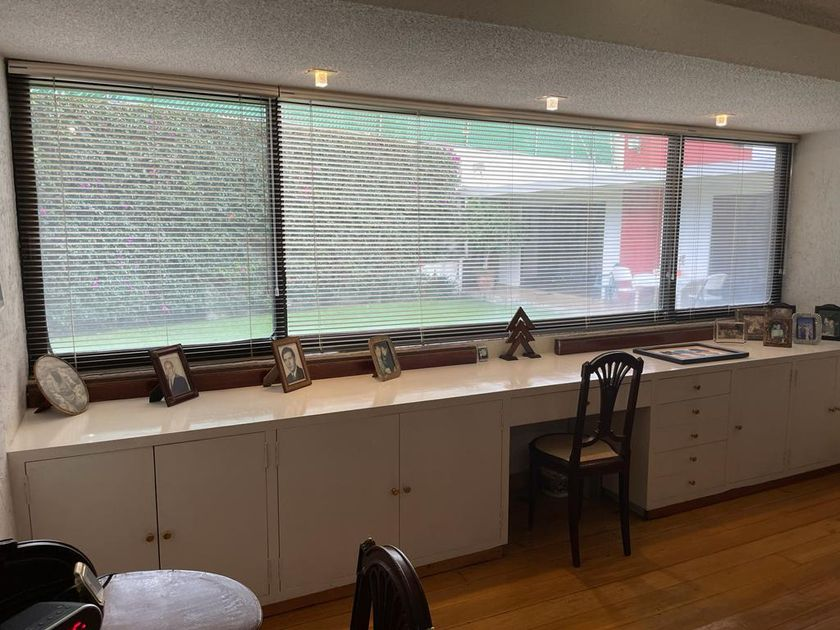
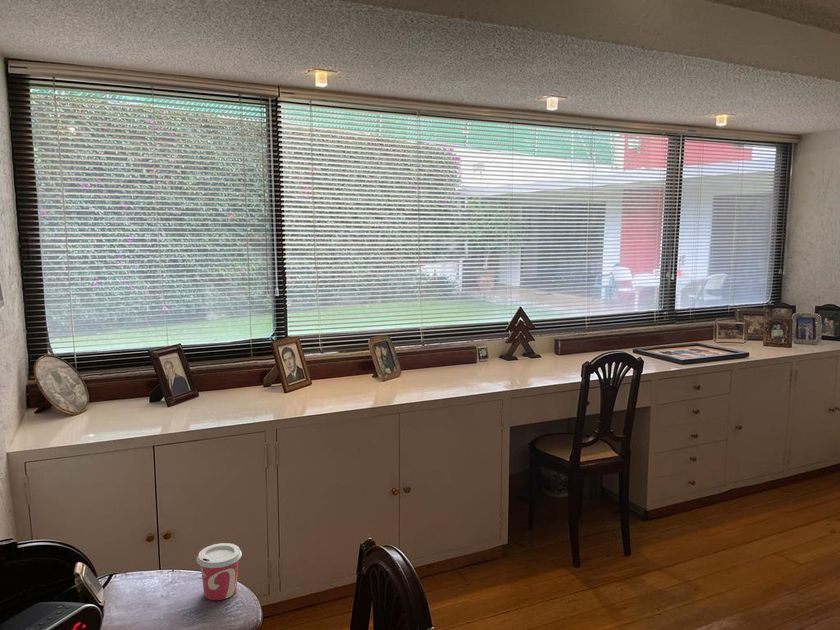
+ cup [196,542,243,601]
